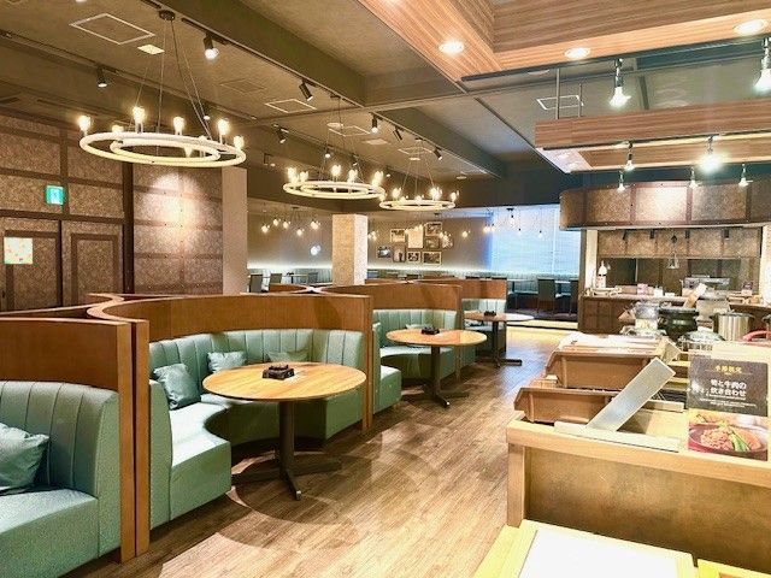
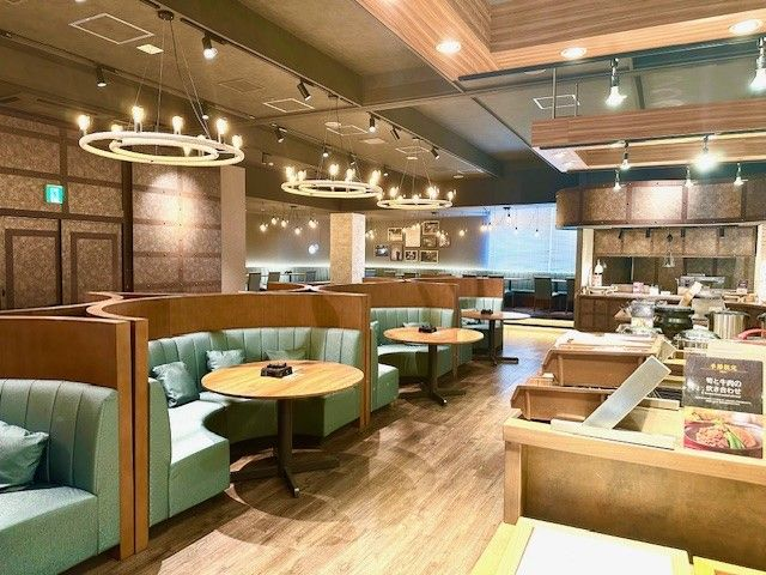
- wall art [1,235,35,266]
